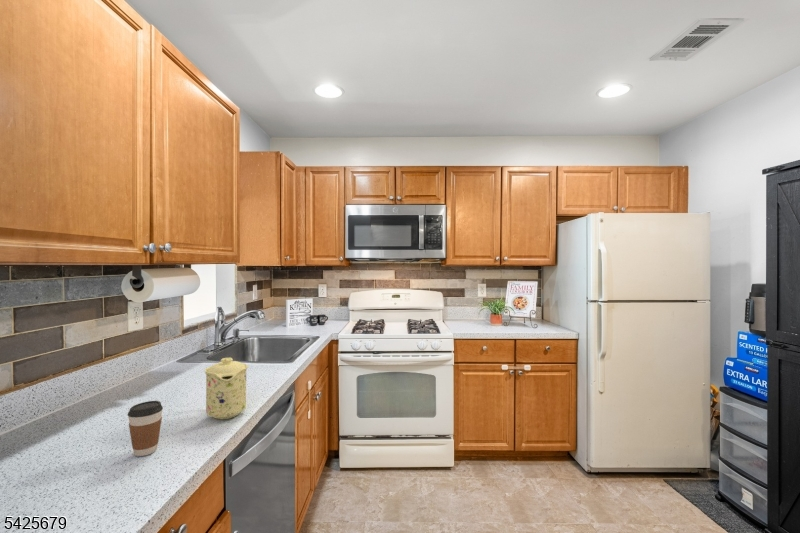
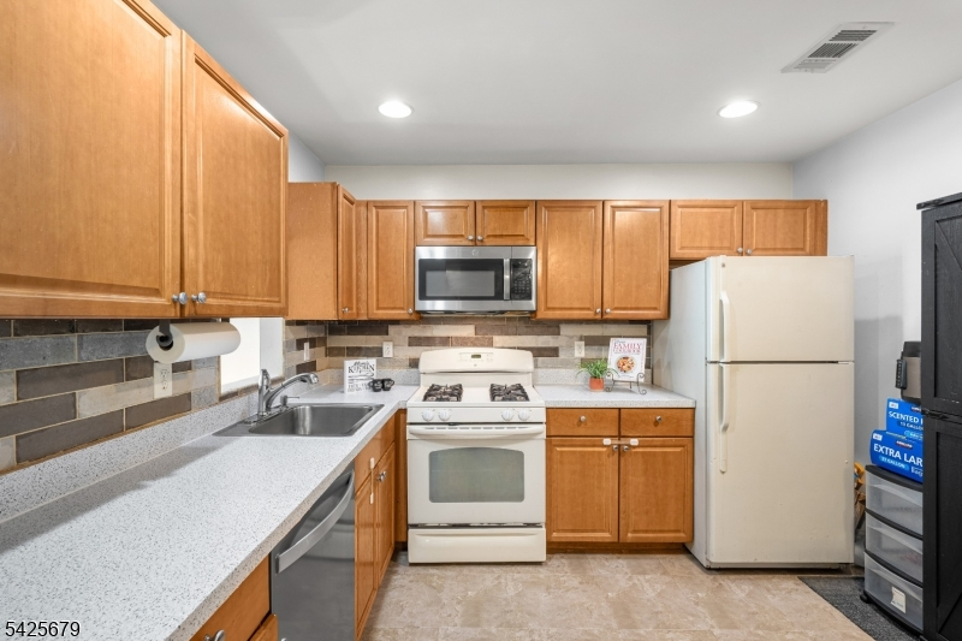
- mug [204,357,249,420]
- coffee cup [127,400,164,457]
